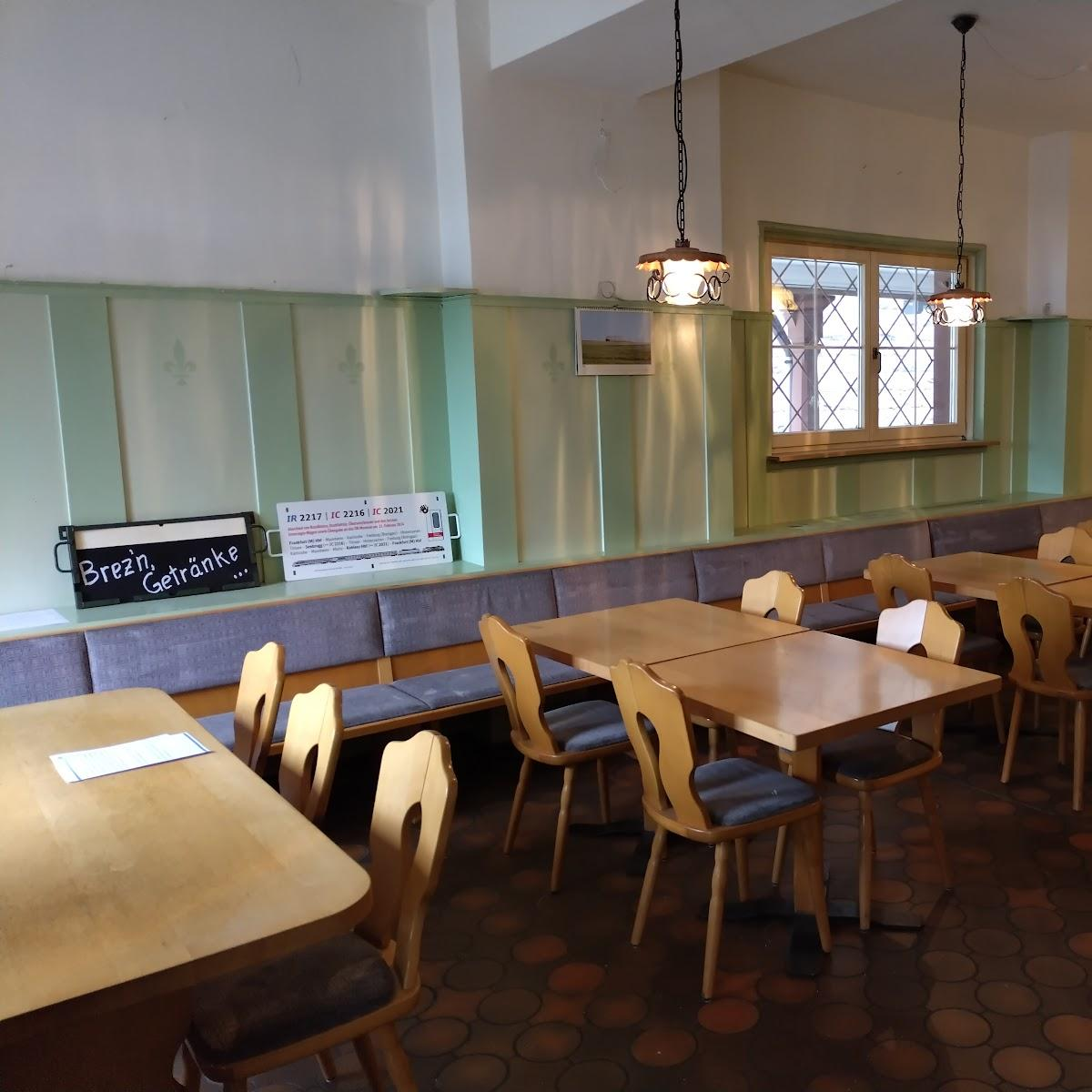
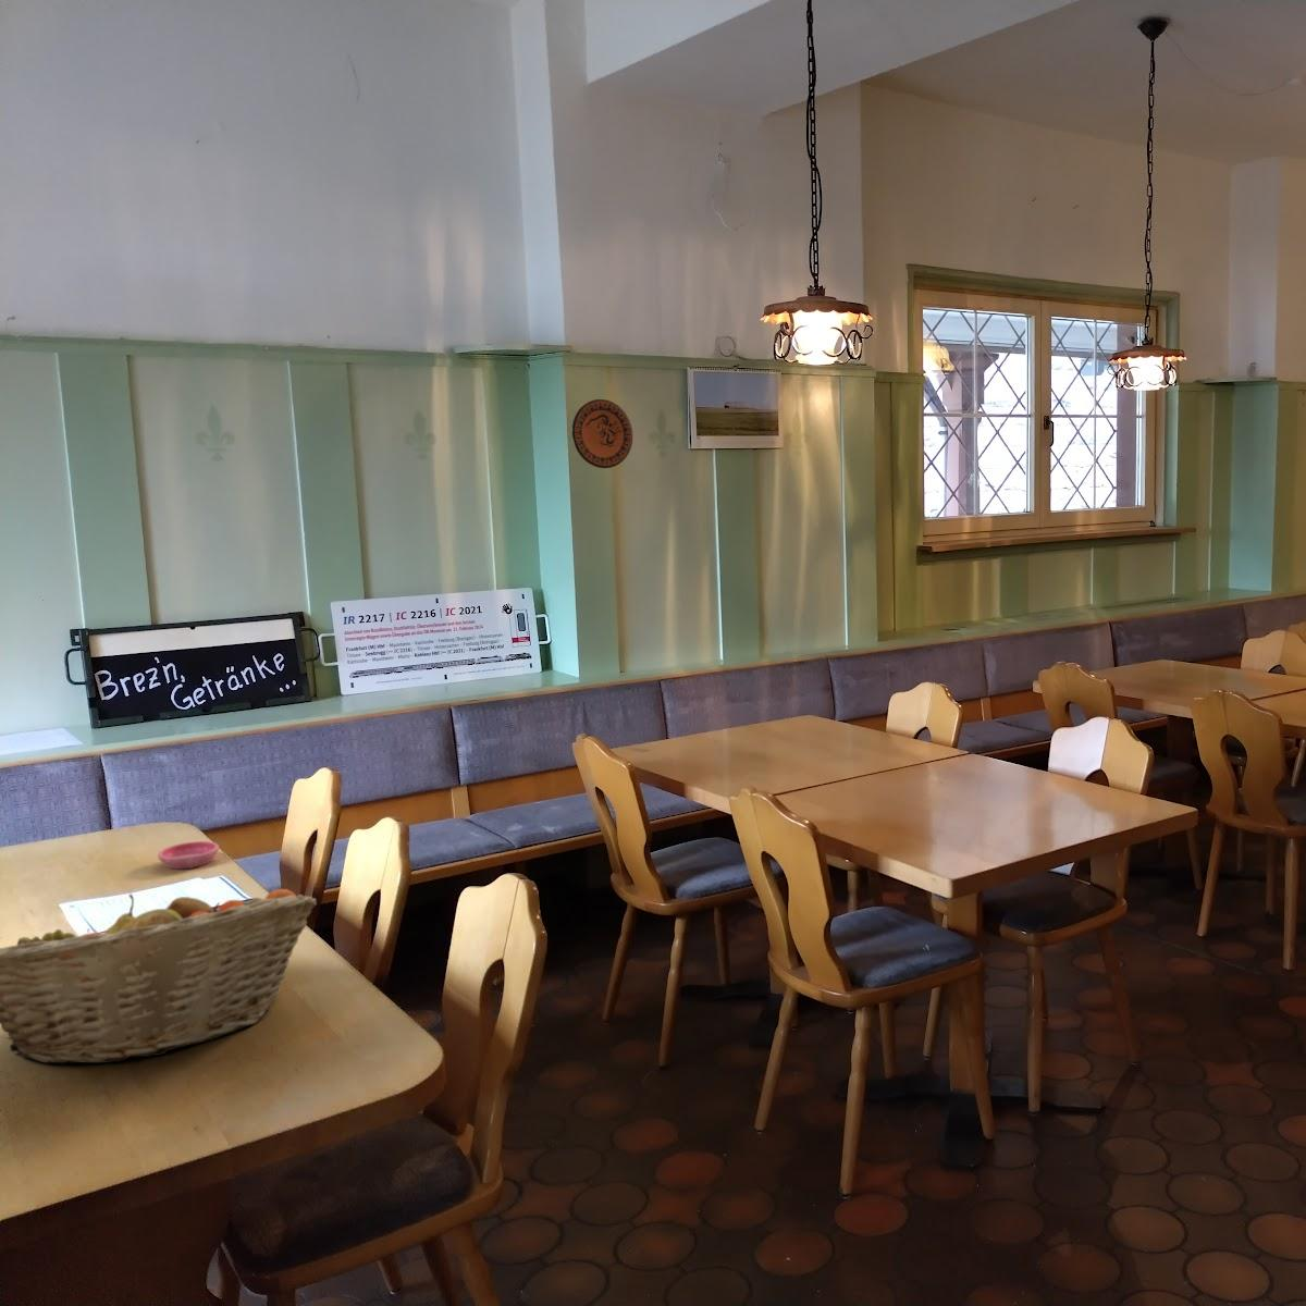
+ saucer [157,841,220,869]
+ fruit basket [0,889,318,1064]
+ decorative plate [572,398,634,469]
